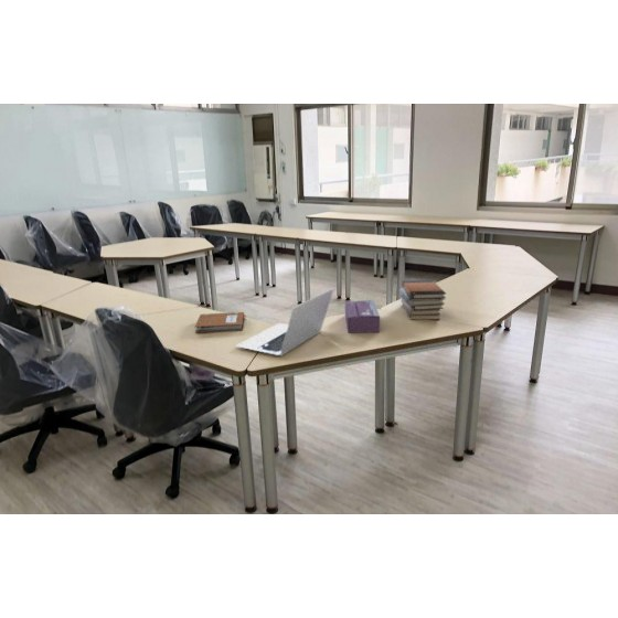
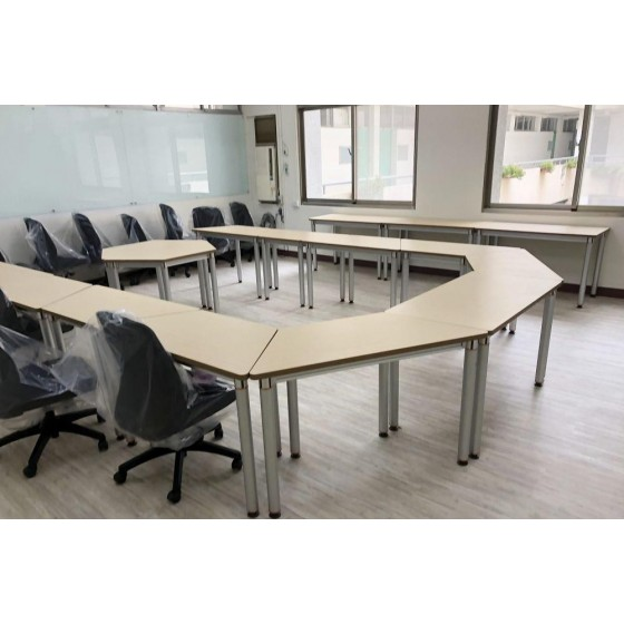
- book stack [399,279,447,321]
- notebook [194,311,247,334]
- tissue box [344,299,381,334]
- laptop [235,287,334,358]
